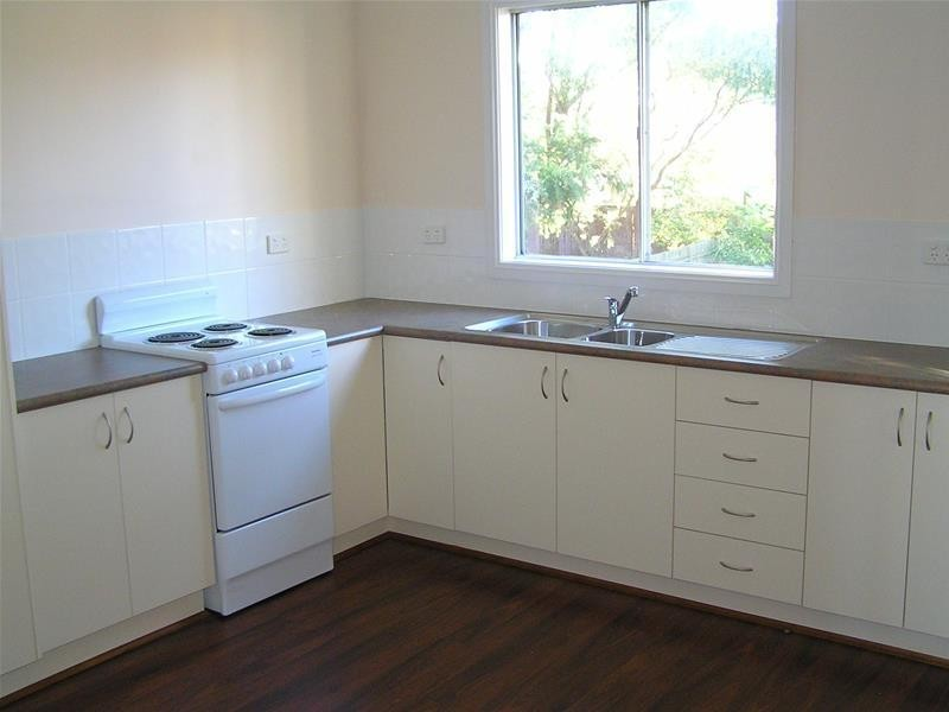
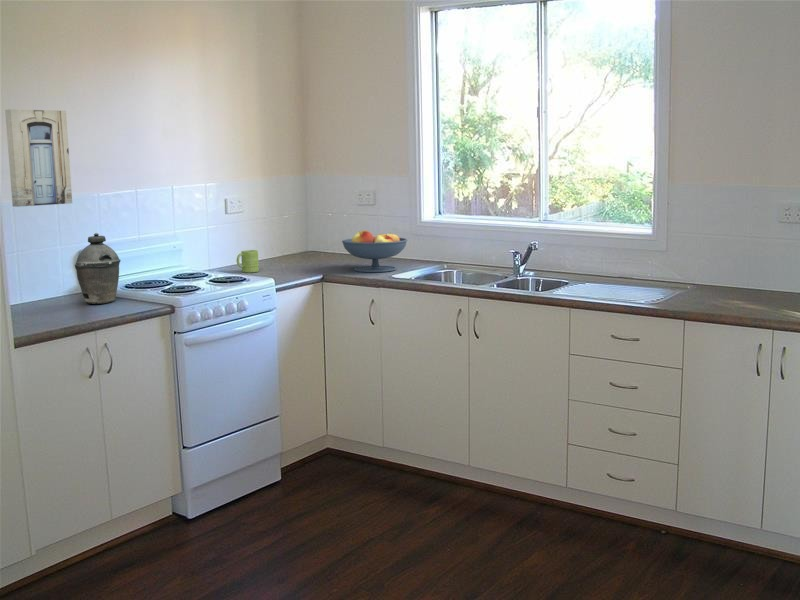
+ wall art [4,108,73,208]
+ kettle [74,232,122,305]
+ fruit bowl [341,230,409,273]
+ mug [236,249,260,274]
